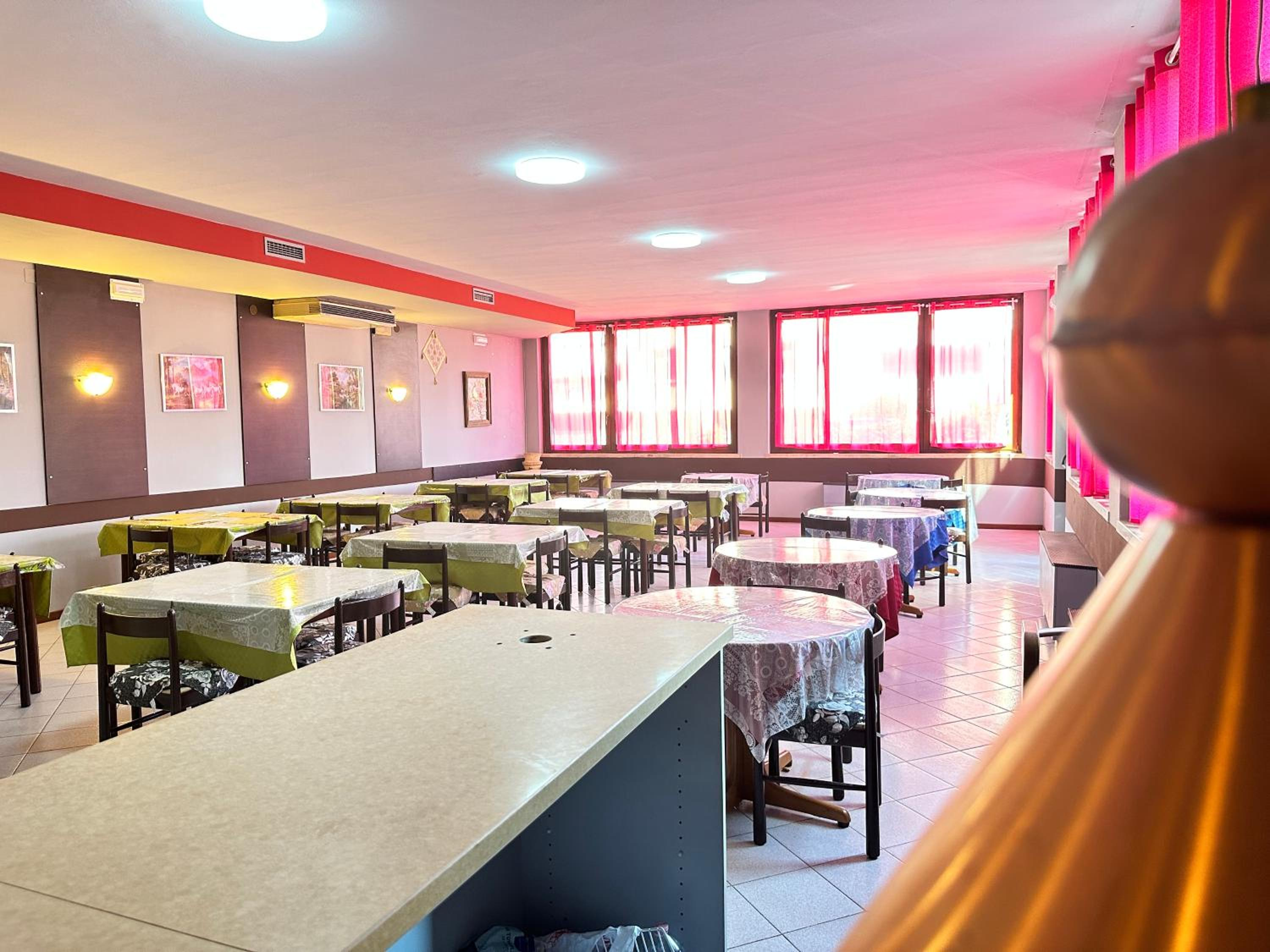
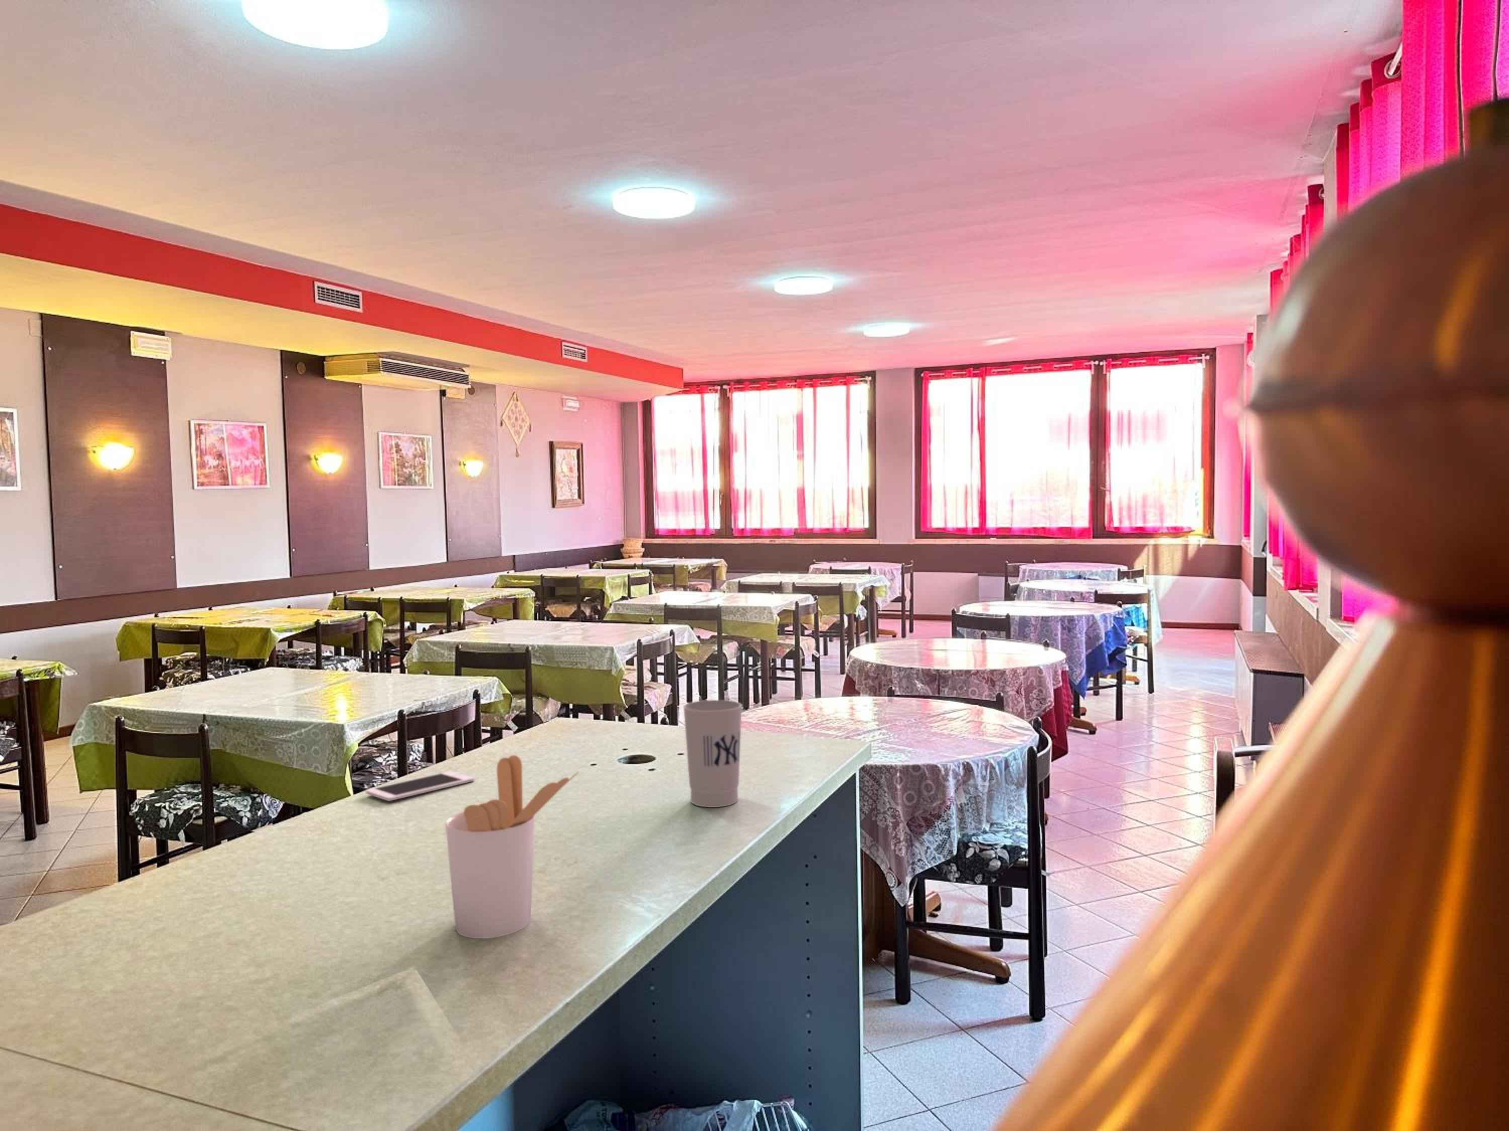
+ utensil holder [444,754,580,939]
+ cup [682,700,743,808]
+ cell phone [366,771,475,802]
